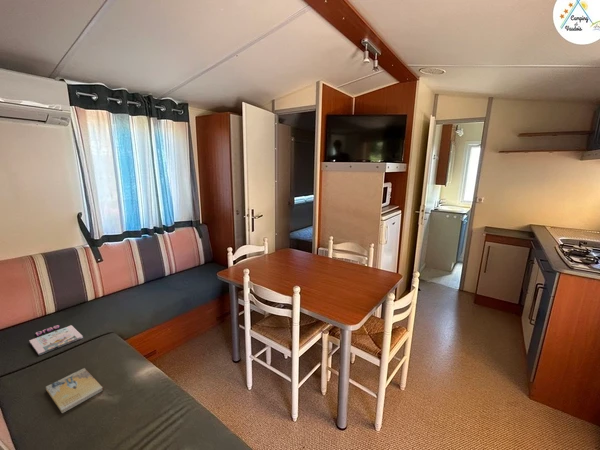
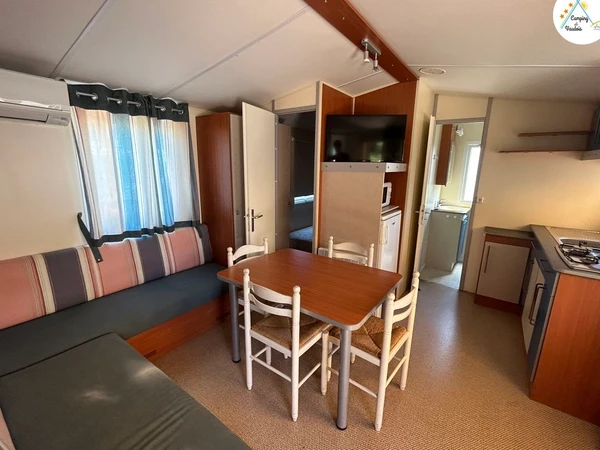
- book [45,367,104,414]
- magazine [28,324,84,356]
